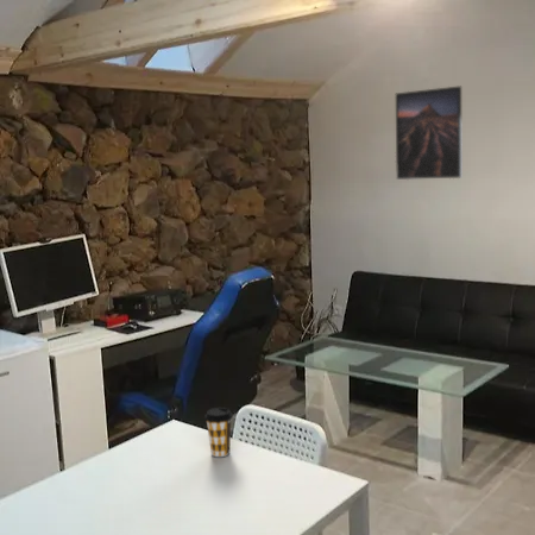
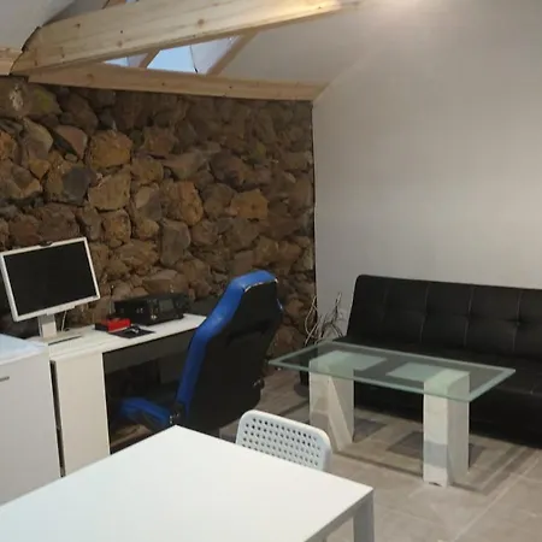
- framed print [395,84,462,181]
- coffee cup [203,407,234,458]
